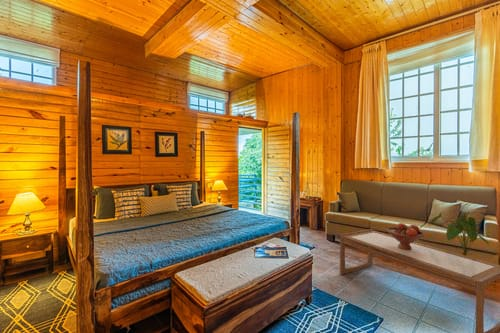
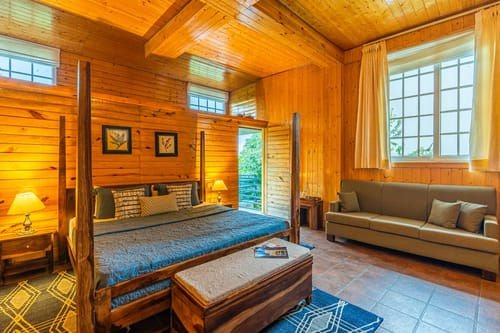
- coffee table [339,228,500,333]
- house plant [428,211,490,258]
- fruit bowl [386,222,425,250]
